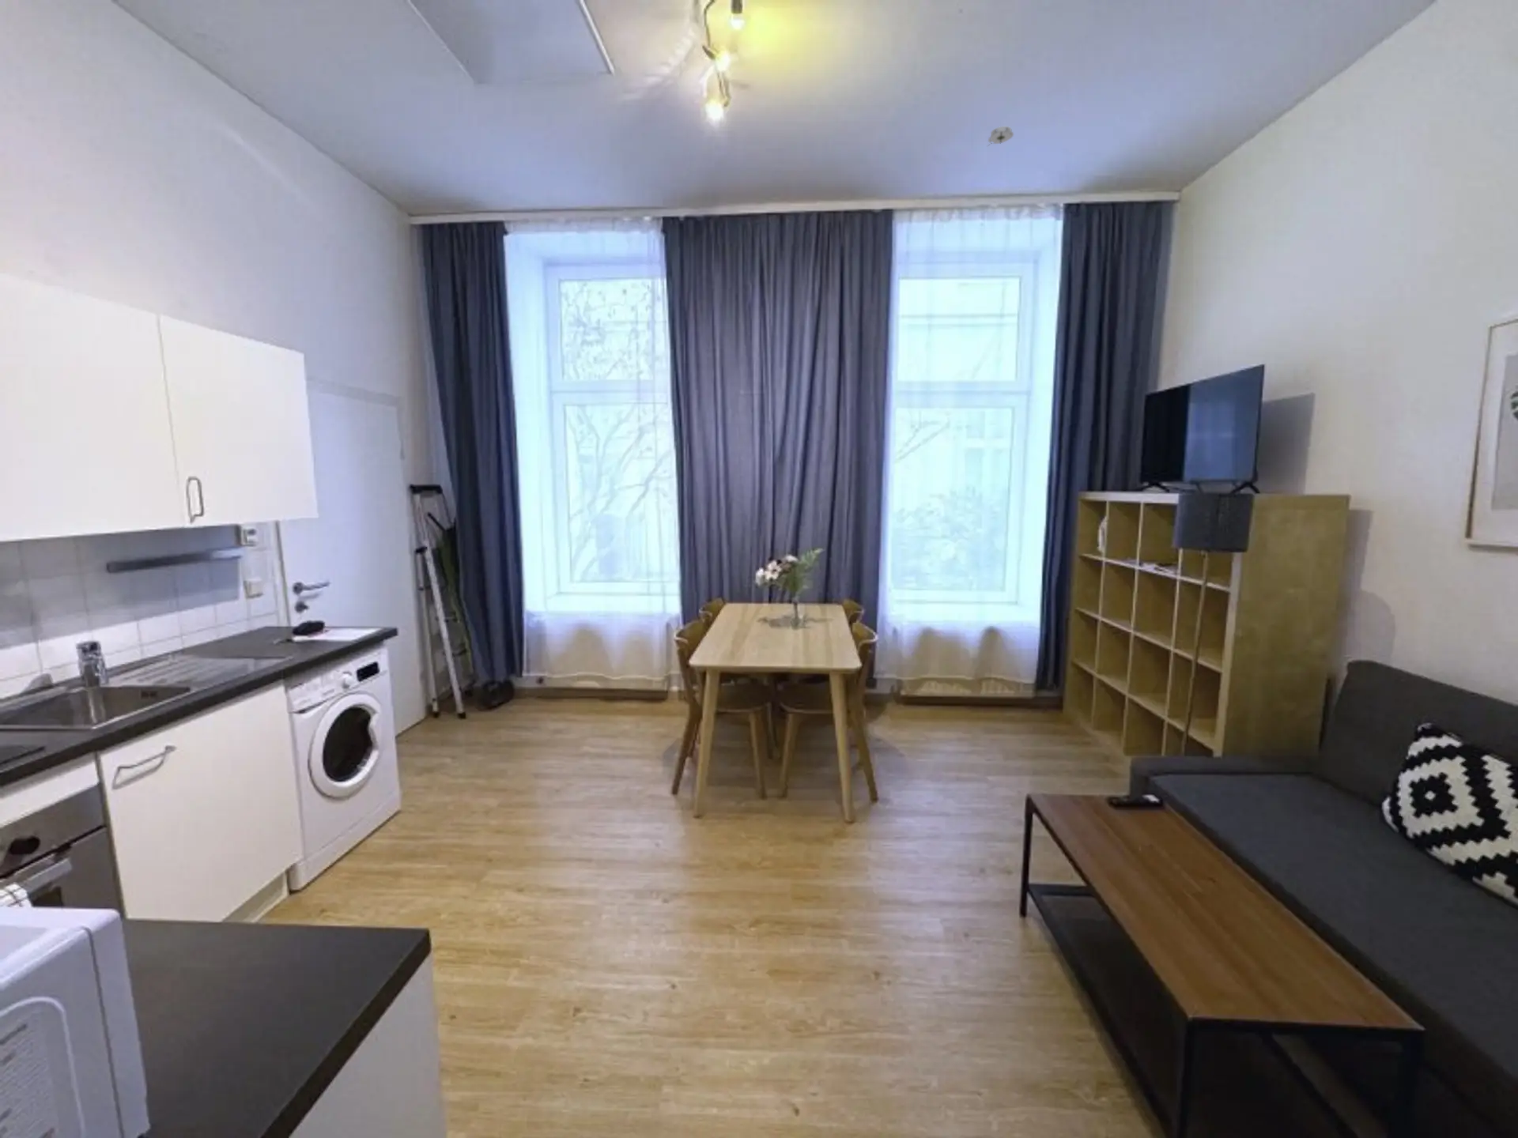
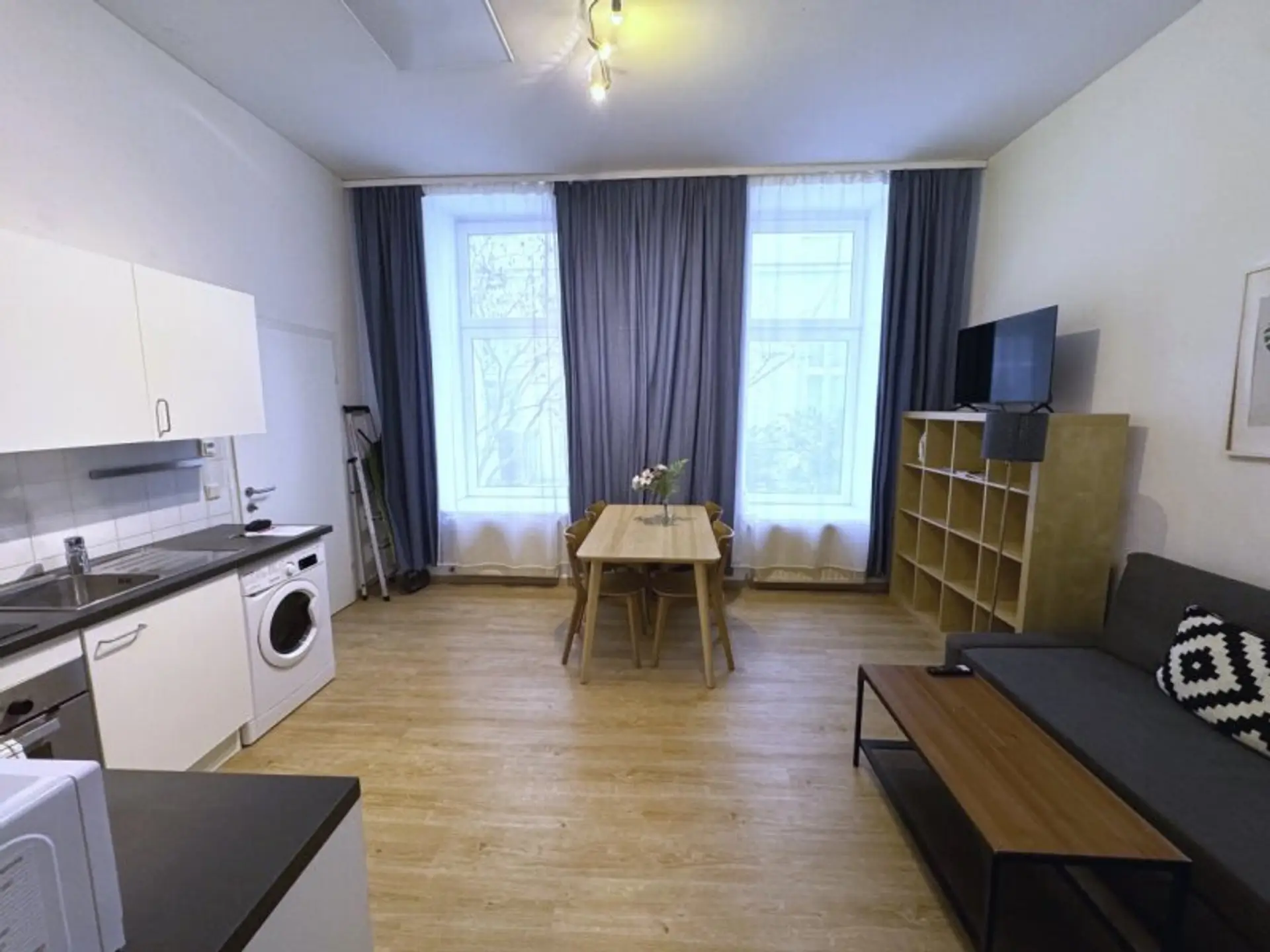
- smoke detector [986,126,1015,147]
